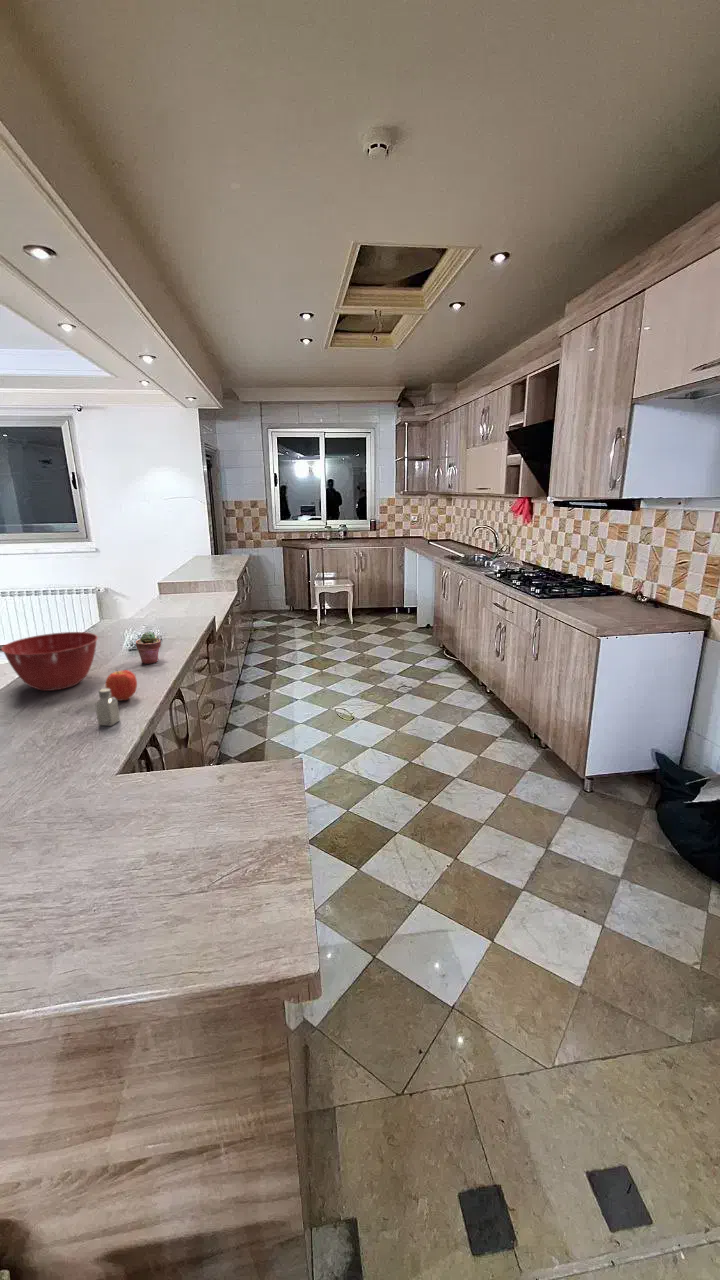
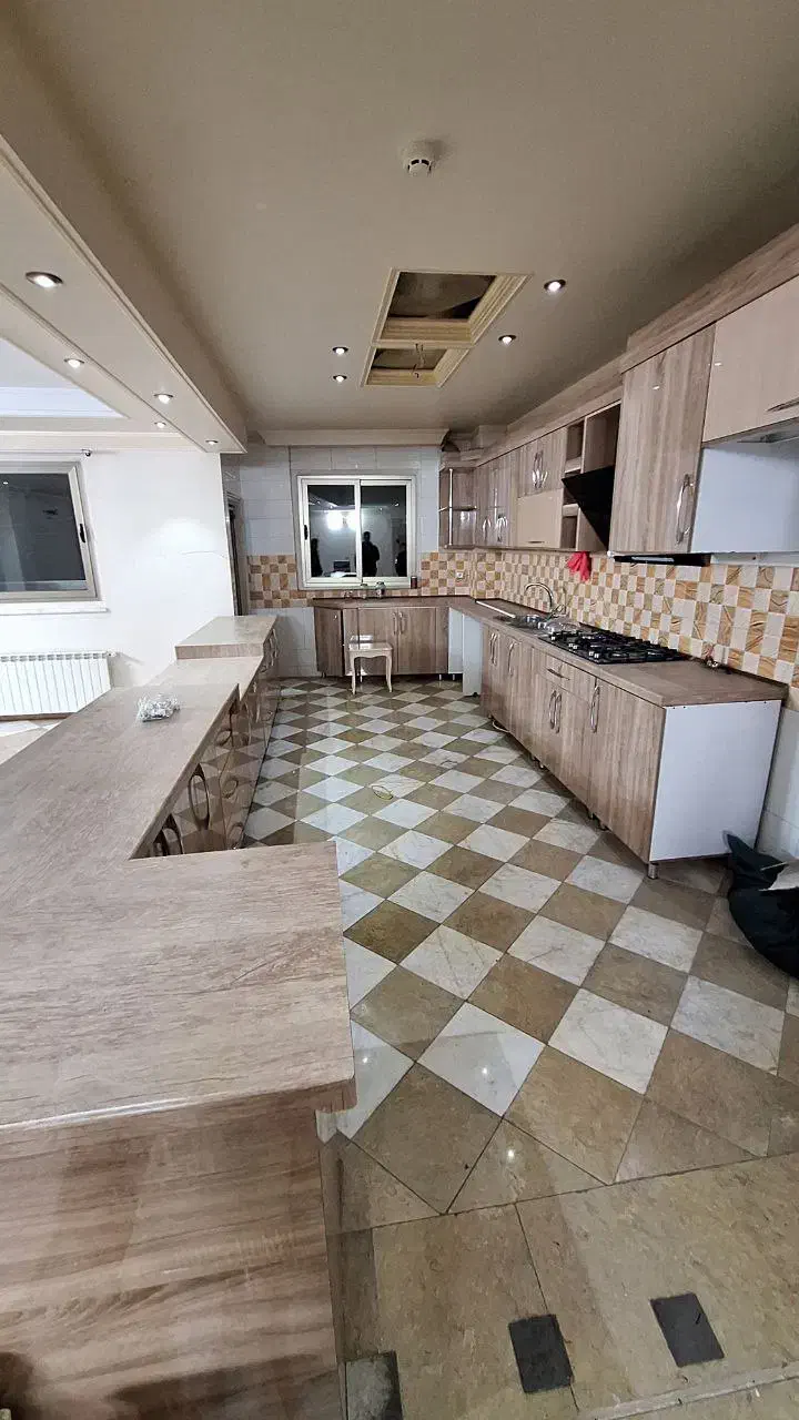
- apple [105,668,138,702]
- saltshaker [95,687,121,727]
- mixing bowl [1,631,99,692]
- potted succulent [135,631,162,665]
